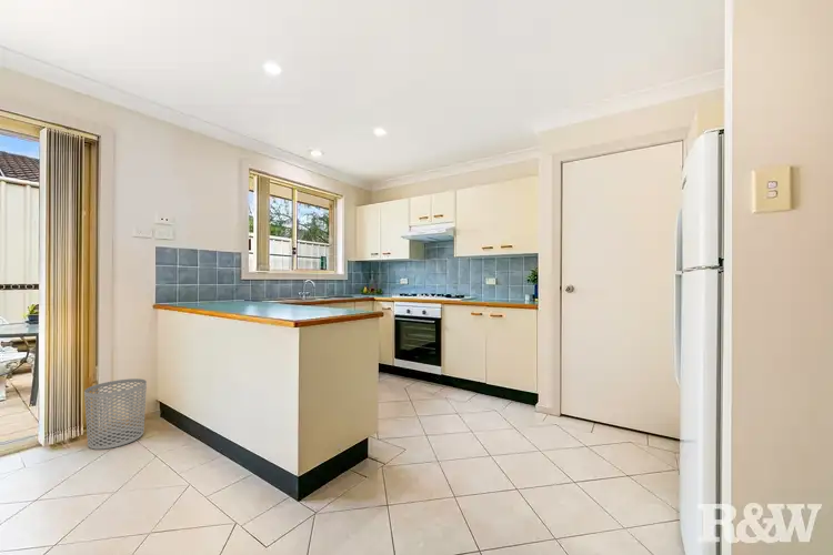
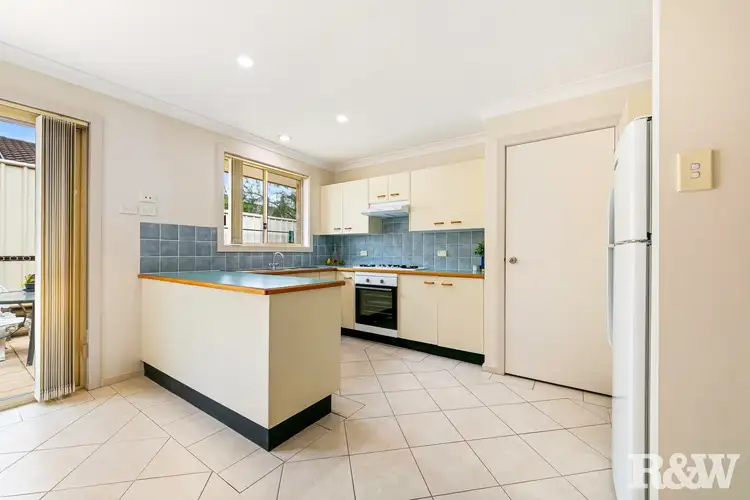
- waste bin [83,377,148,451]
